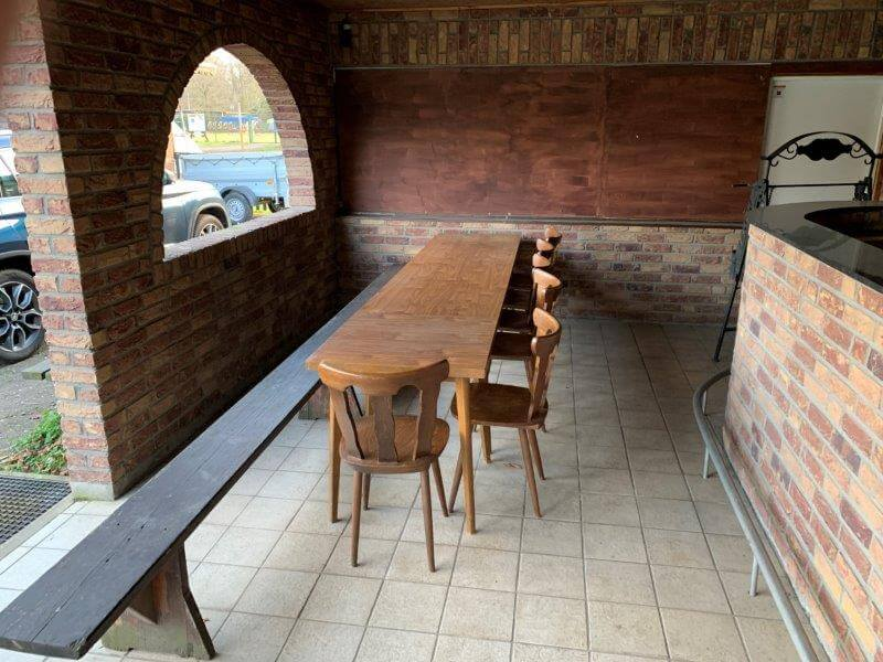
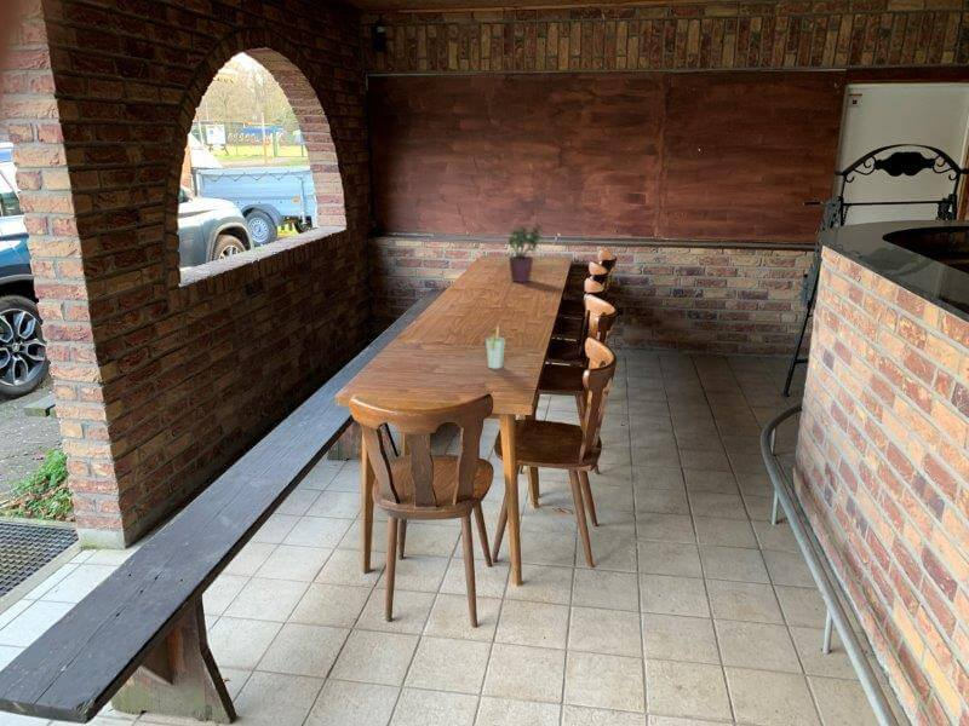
+ cup [484,325,506,370]
+ potted plant [506,221,545,283]
